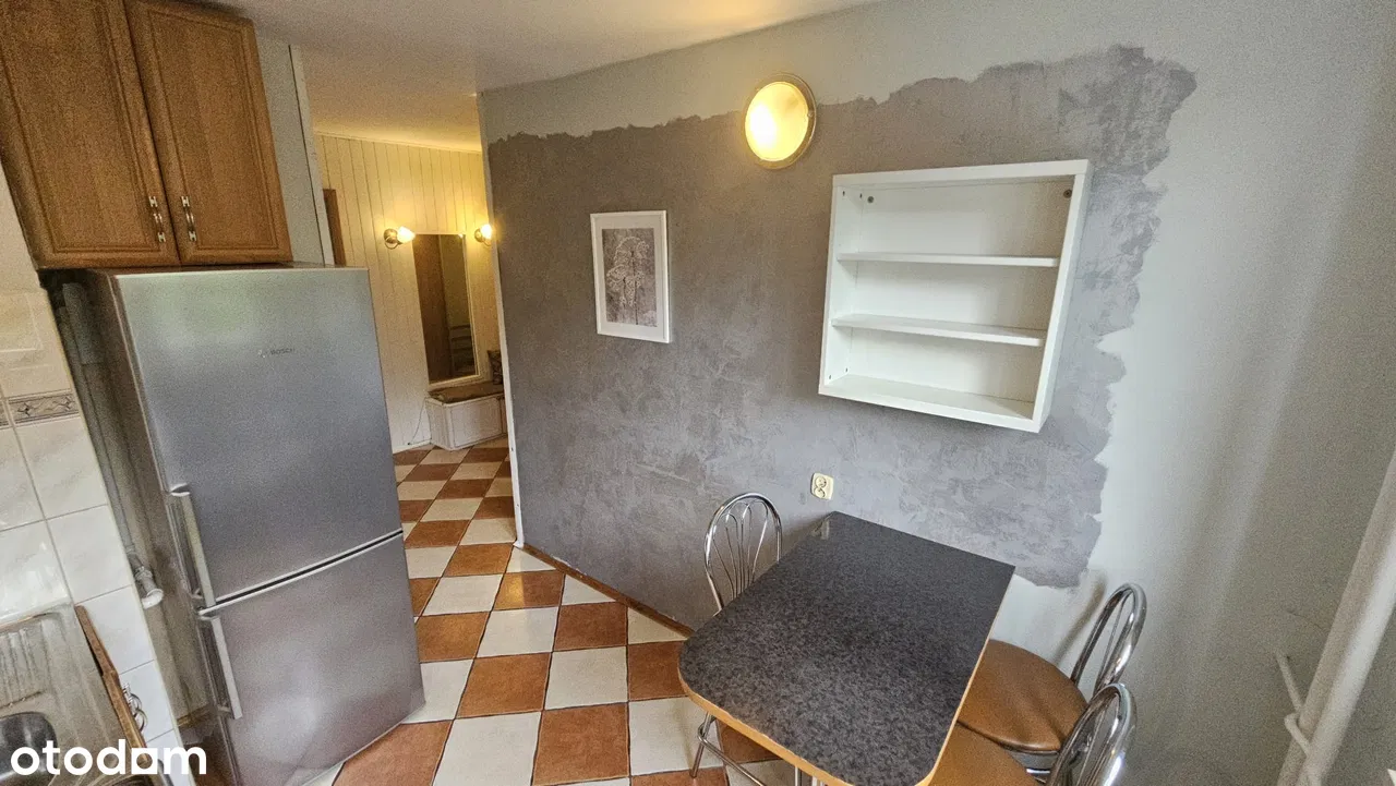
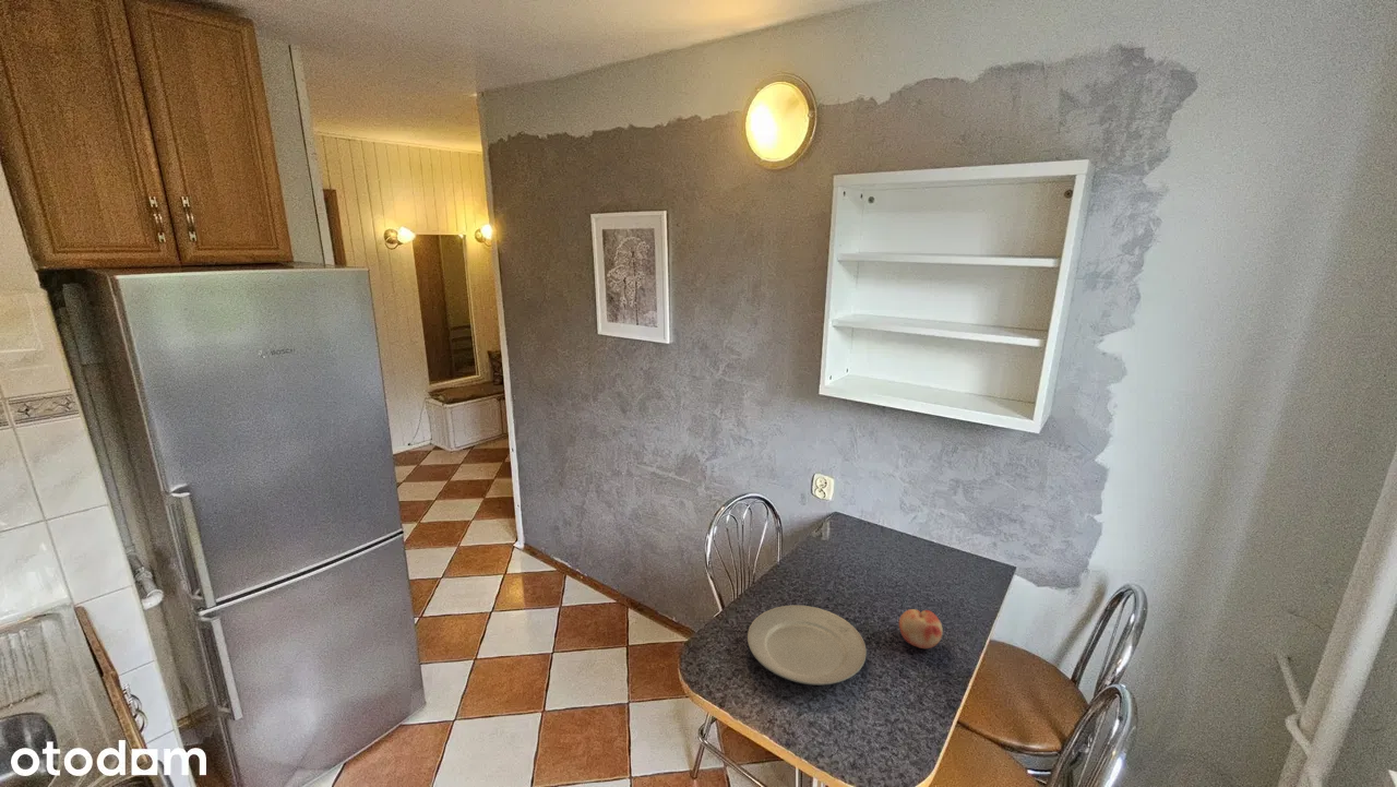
+ plate [747,605,868,685]
+ fruit [898,608,944,649]
